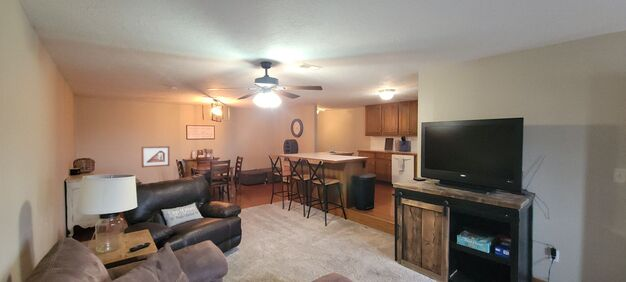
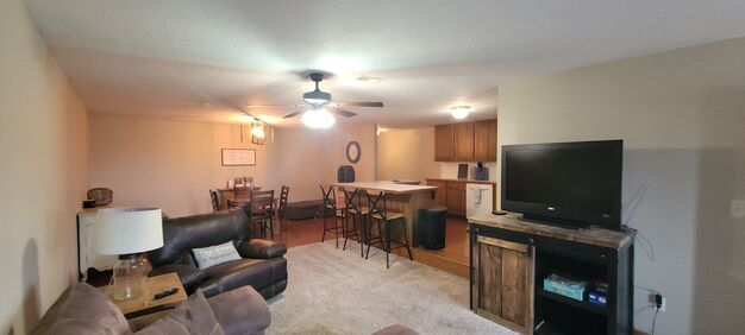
- picture frame [141,145,171,168]
